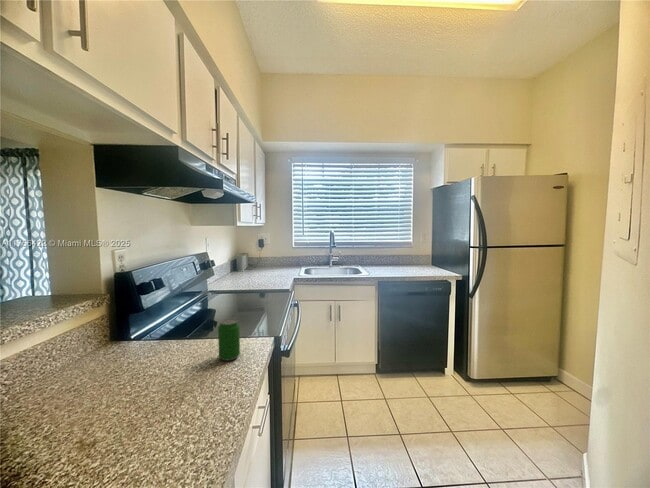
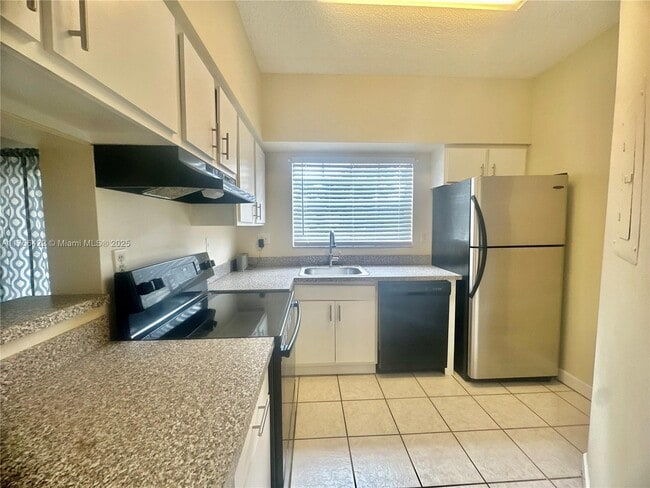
- beverage can [217,318,241,362]
